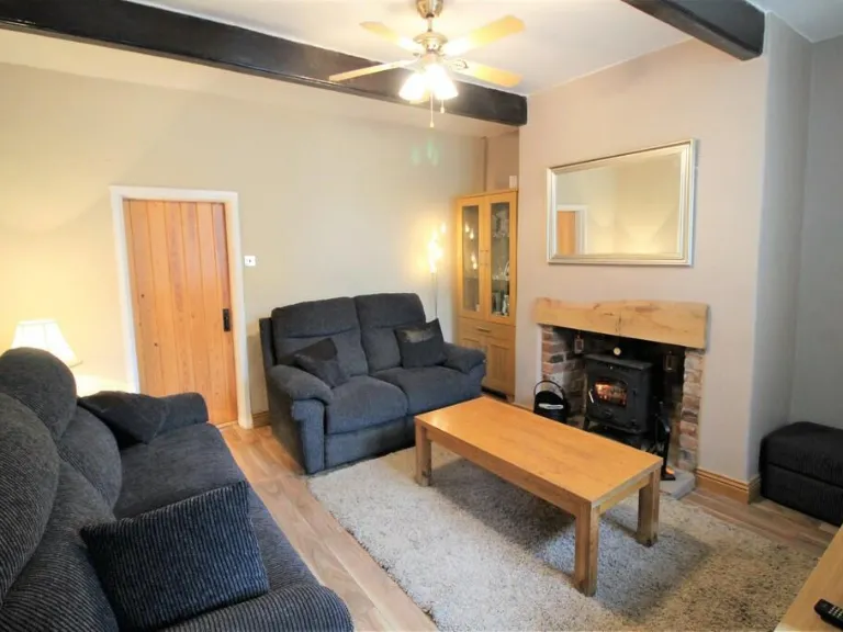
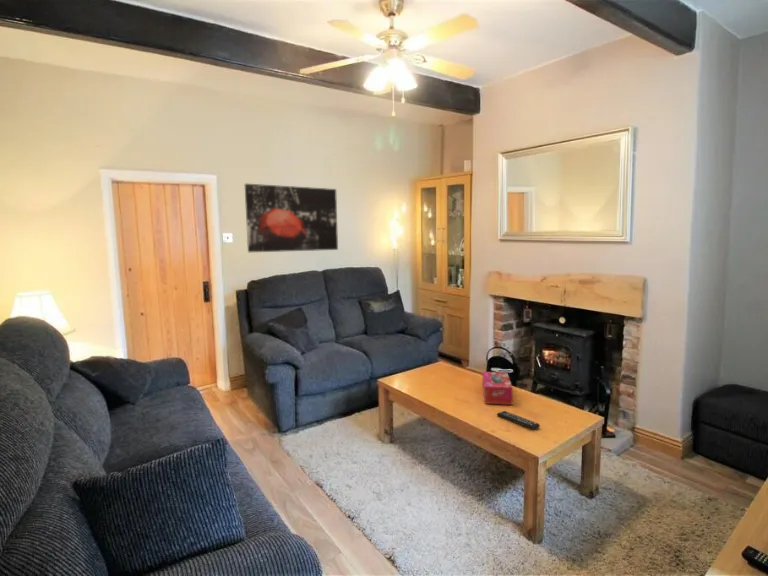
+ wall art [244,183,339,253]
+ tissue box [481,371,514,406]
+ remote control [496,410,541,431]
